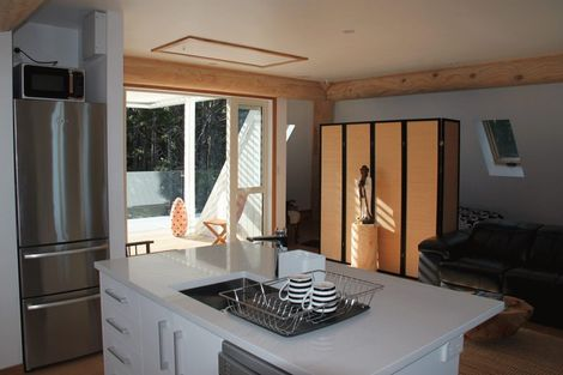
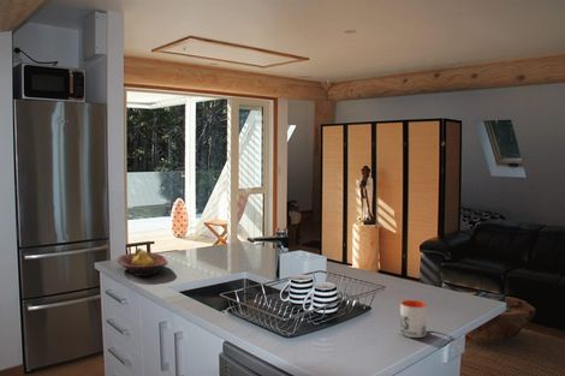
+ mug [399,299,428,339]
+ fruit bowl [115,247,170,277]
